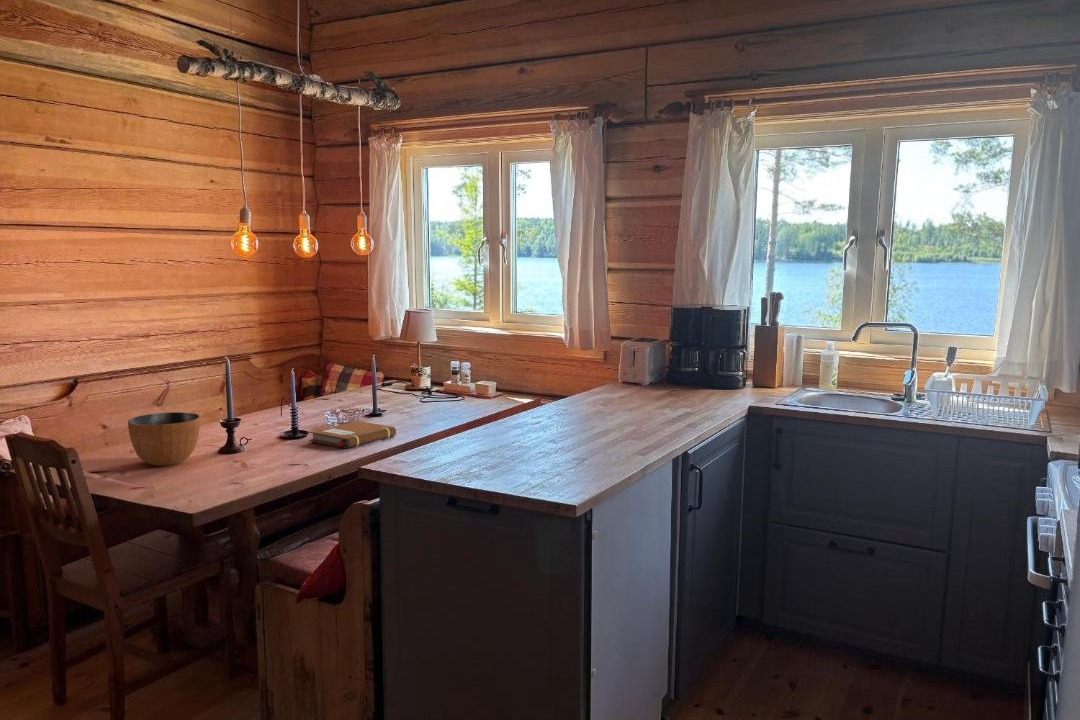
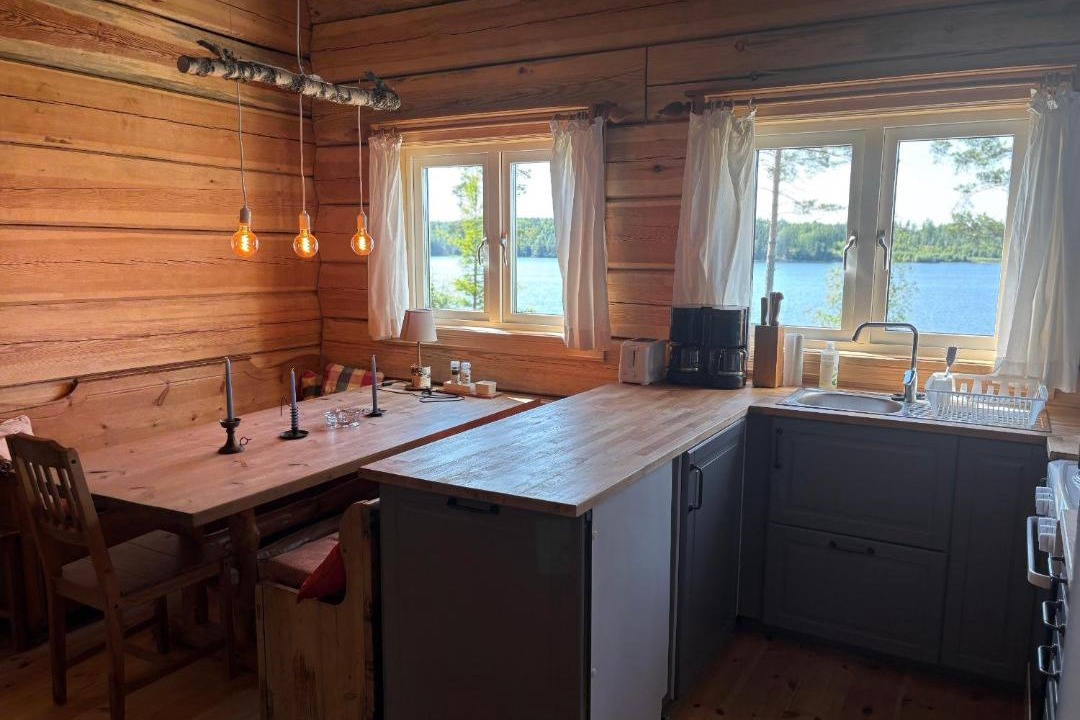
- bowl [127,411,201,467]
- notebook [309,420,397,449]
